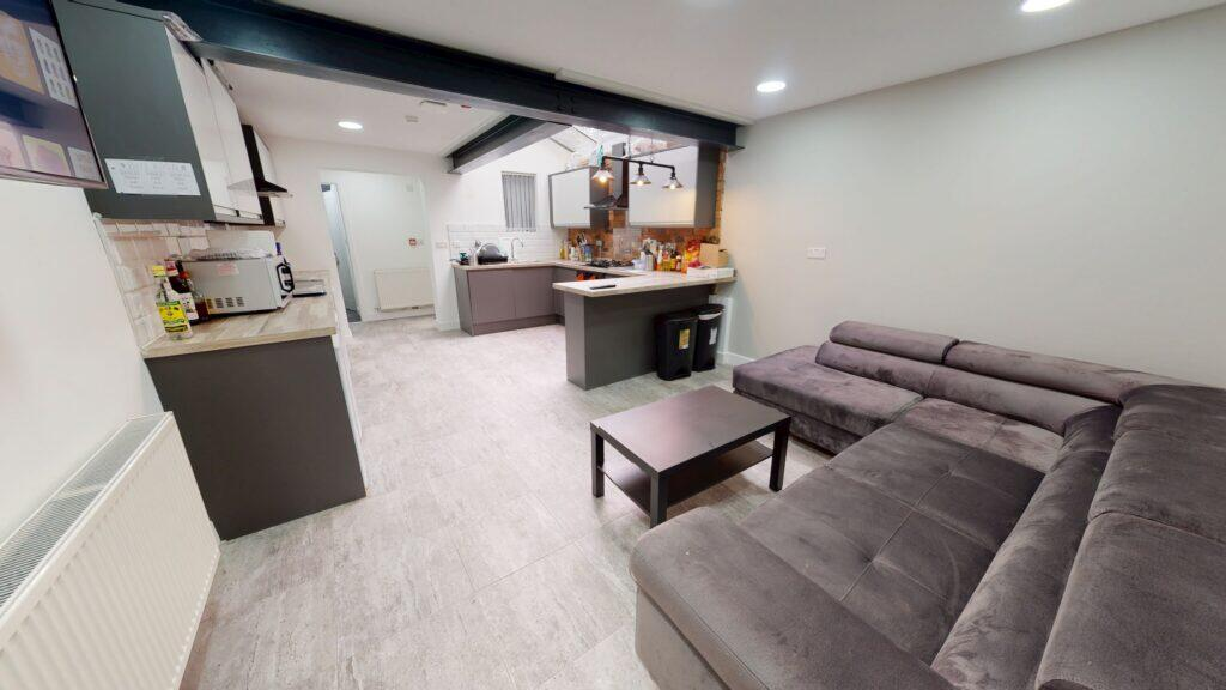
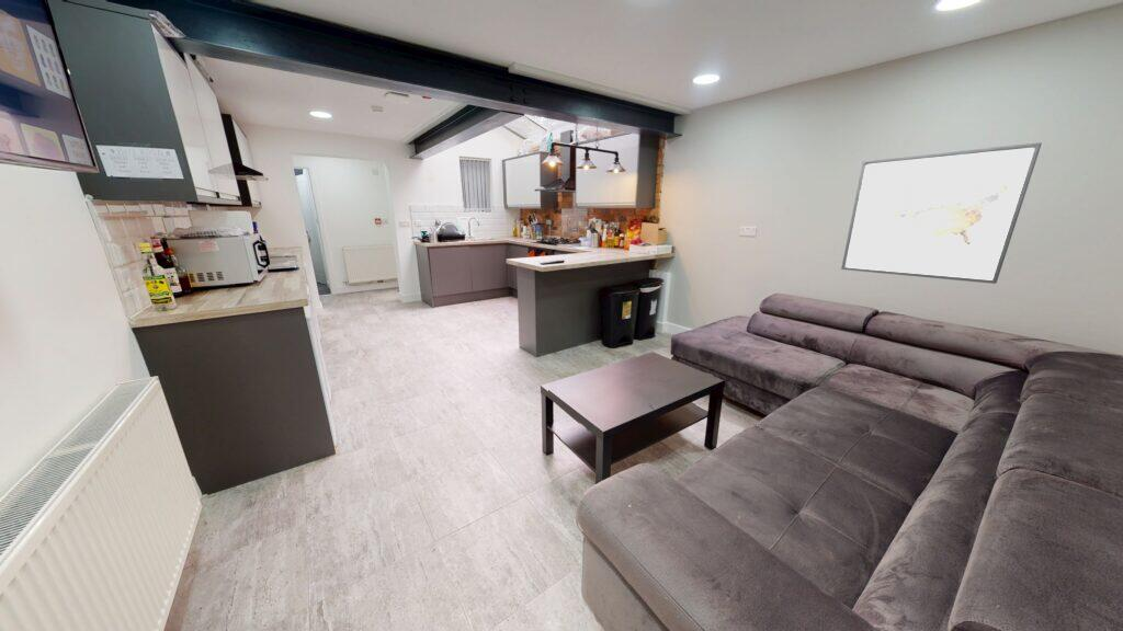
+ wall art [840,141,1043,285]
